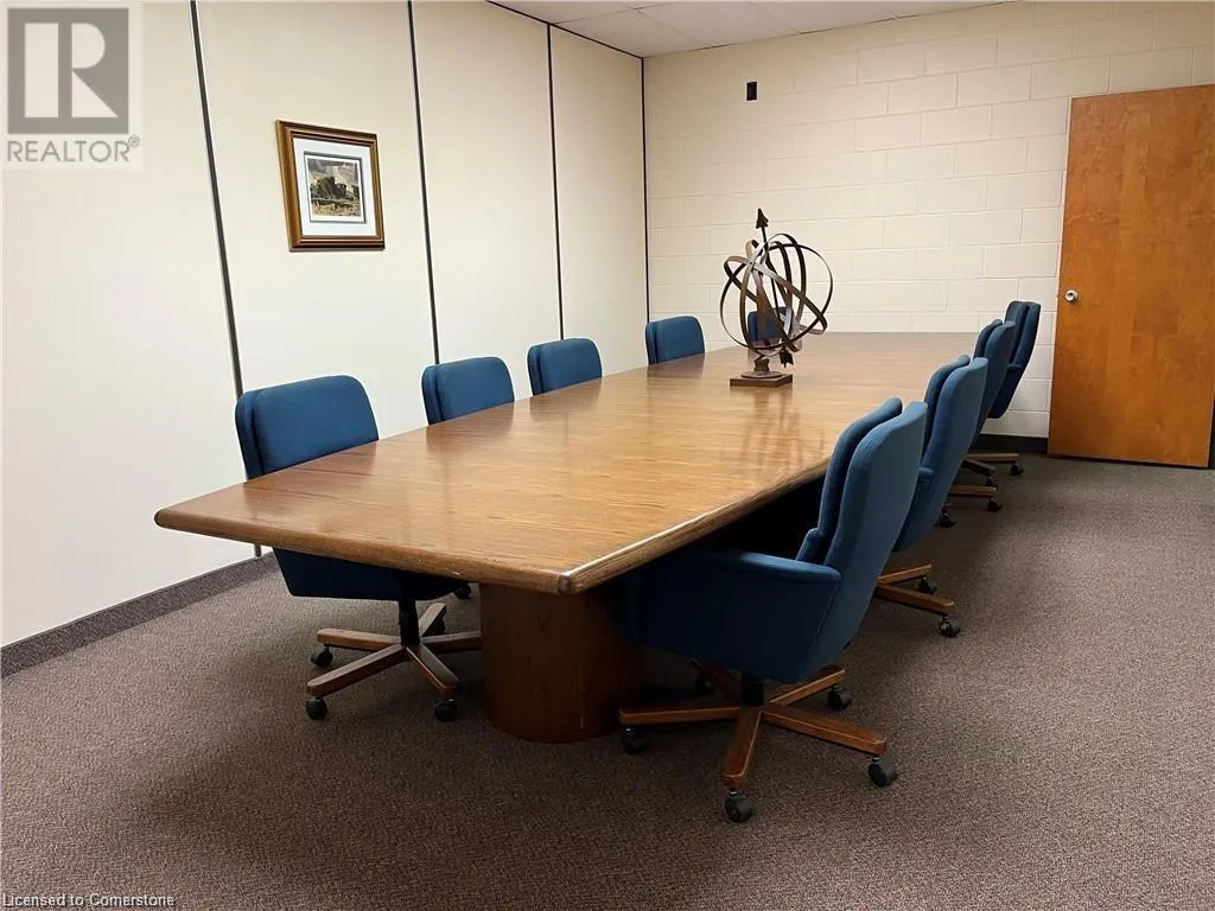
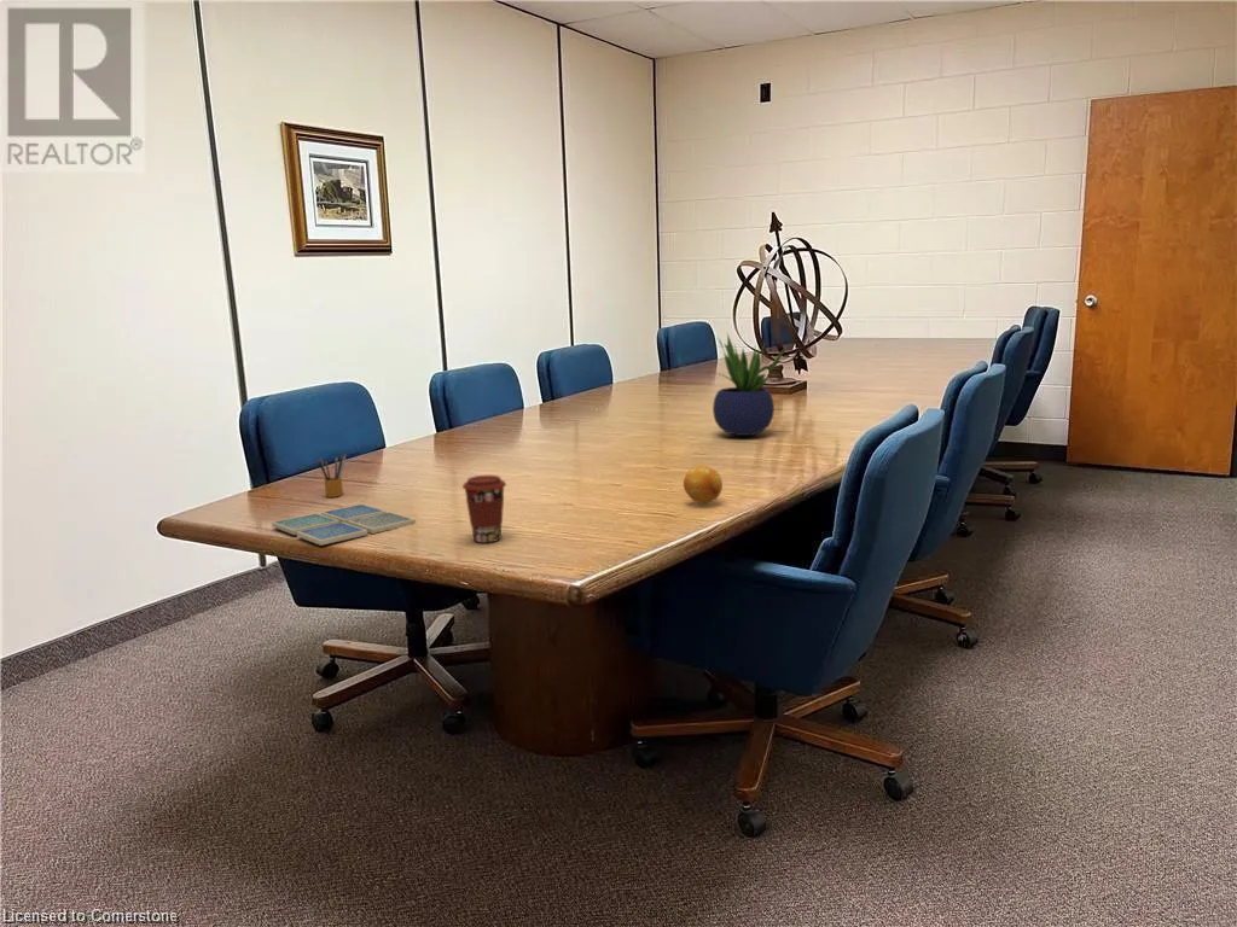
+ coffee cup [461,474,507,543]
+ drink coaster [271,503,417,547]
+ pencil box [316,453,347,499]
+ fruit [683,465,724,505]
+ potted plant [712,332,788,437]
